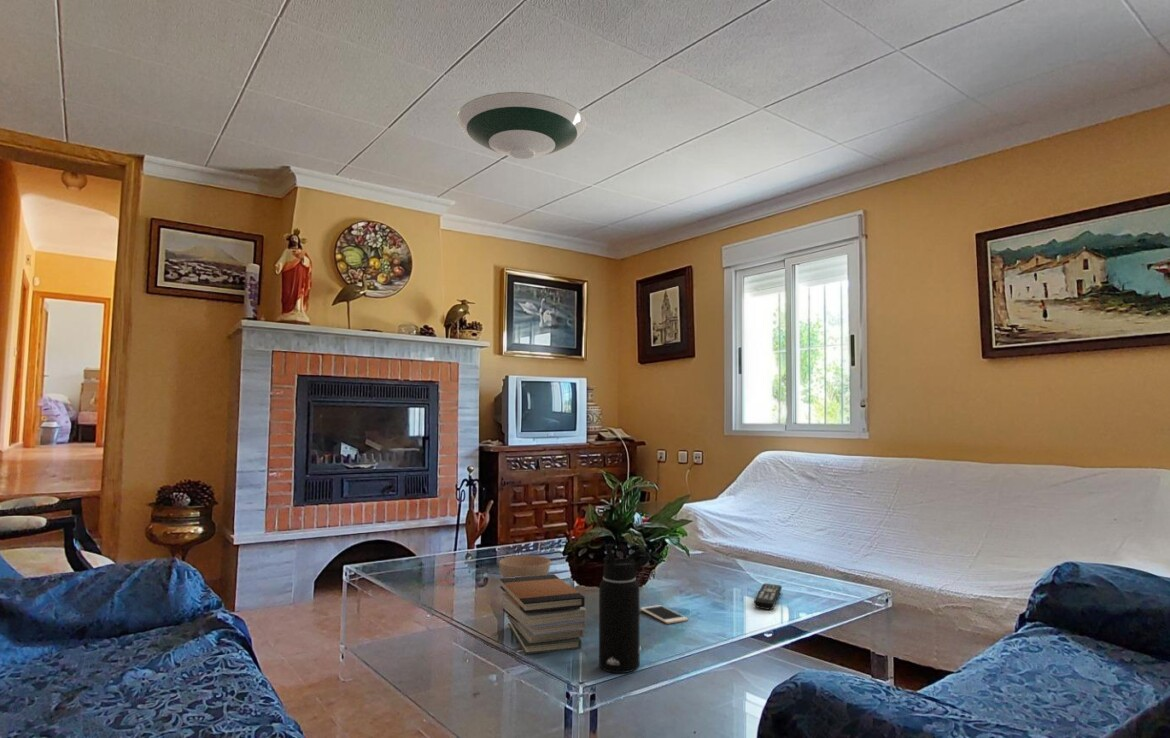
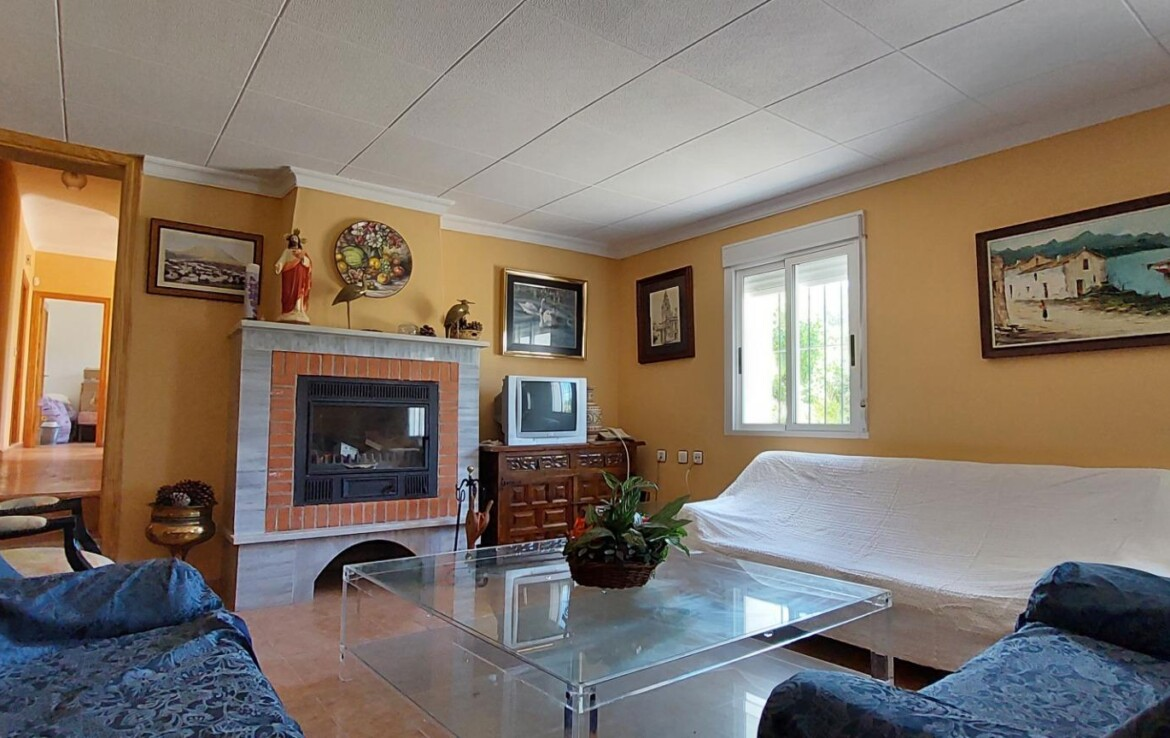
- remote control [753,582,783,610]
- cell phone [639,604,689,625]
- book stack [499,573,588,656]
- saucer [456,91,588,160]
- bowl [498,554,552,578]
- water bottle [598,543,652,674]
